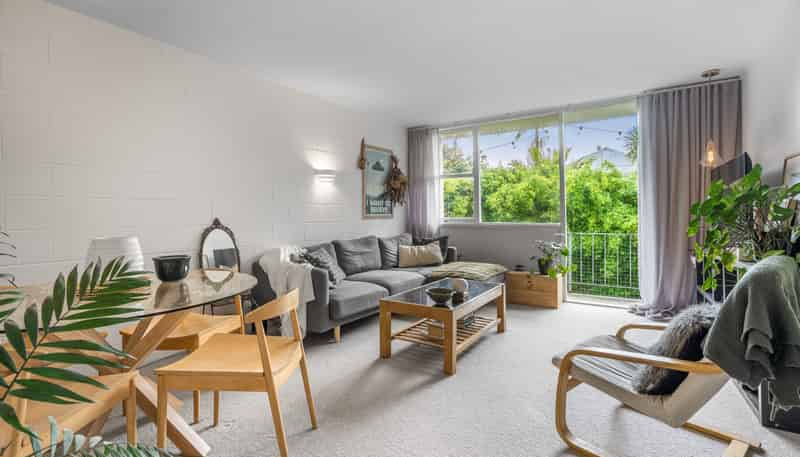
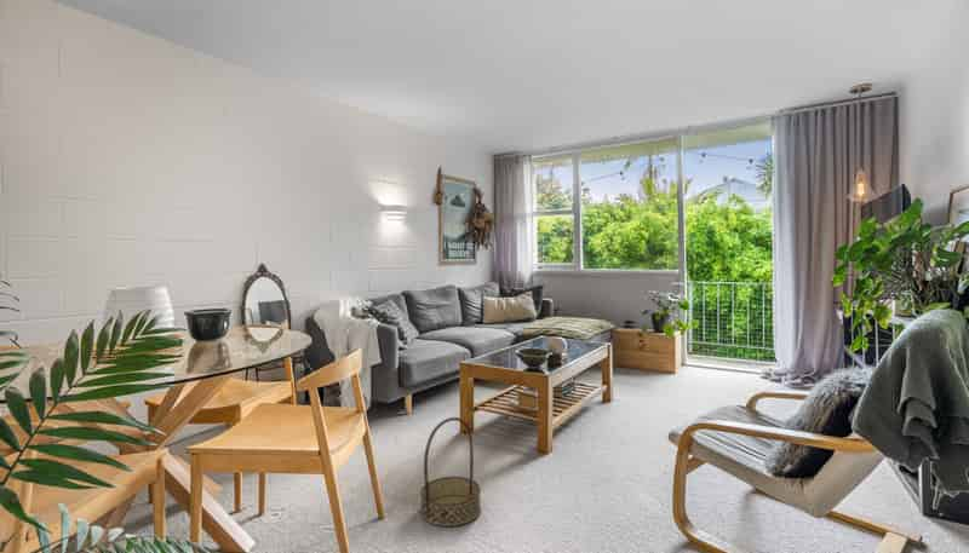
+ basket [419,416,482,528]
